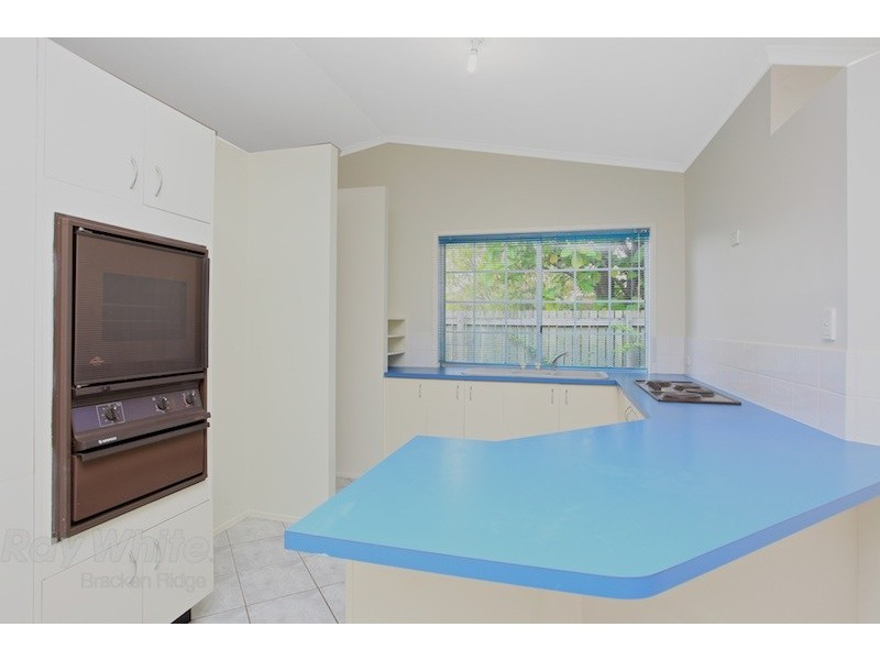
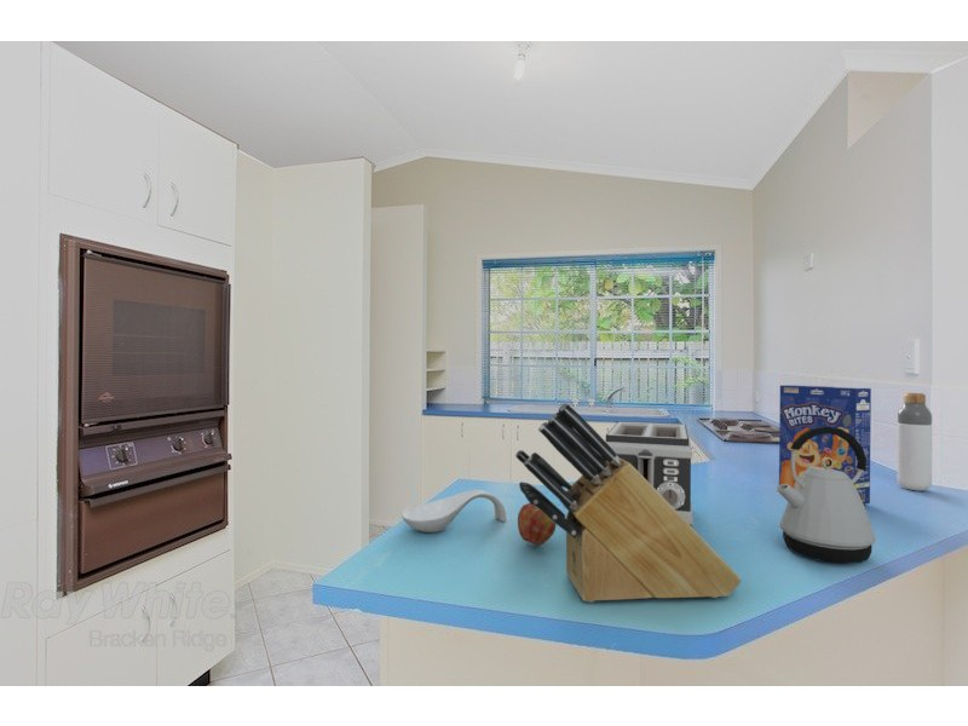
+ bottle [897,392,933,492]
+ toaster [605,421,695,528]
+ cereal box [778,384,872,506]
+ apple [517,502,557,546]
+ knife block [514,402,743,604]
+ spoon rest [401,489,508,534]
+ kettle [774,426,877,565]
